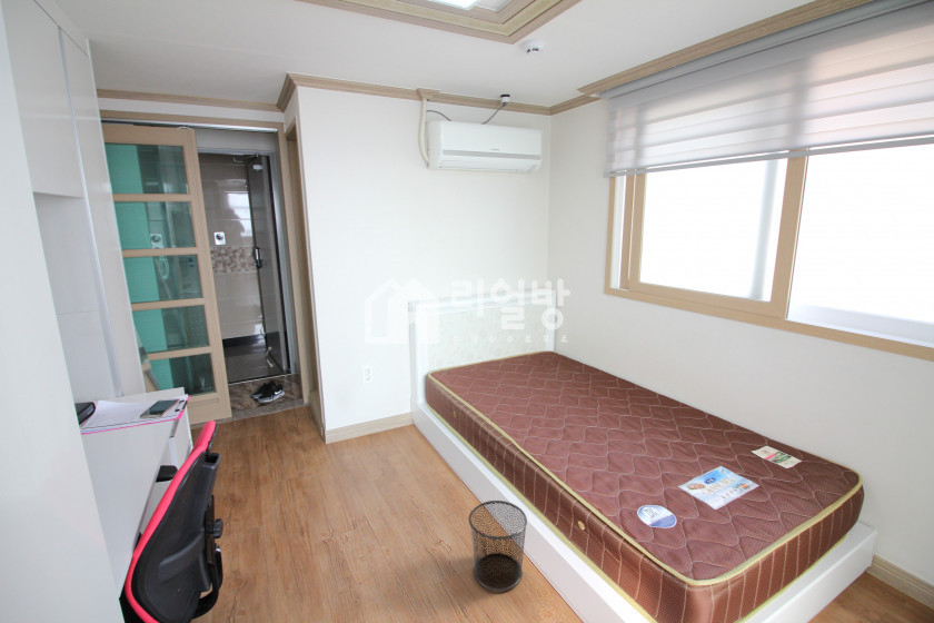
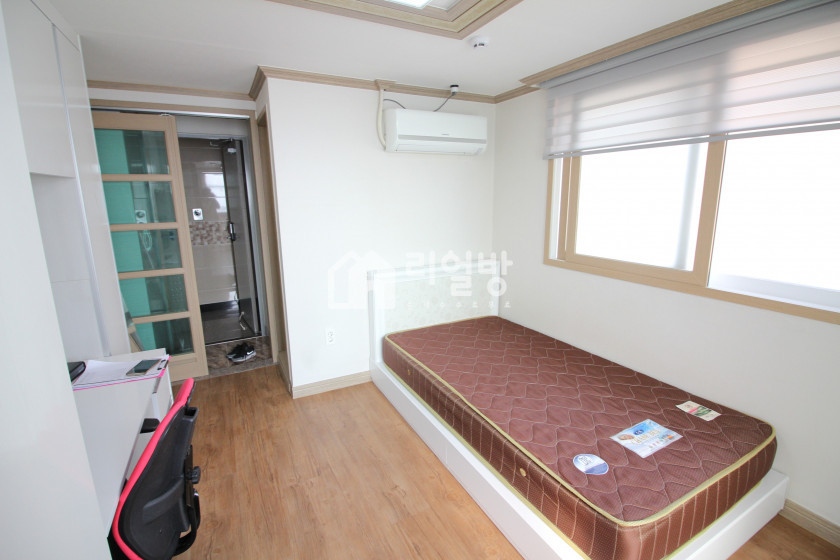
- waste bin [467,500,528,592]
